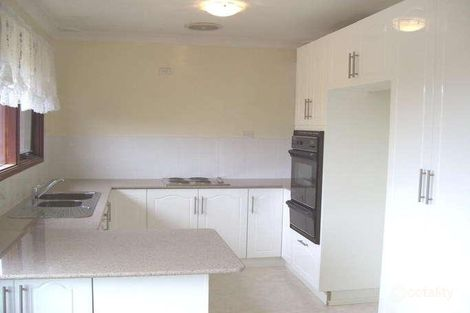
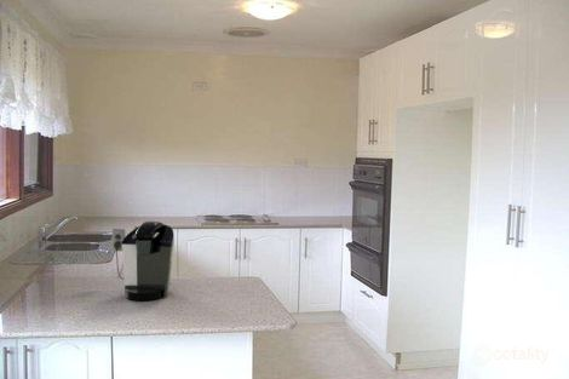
+ coffee maker [111,220,176,302]
